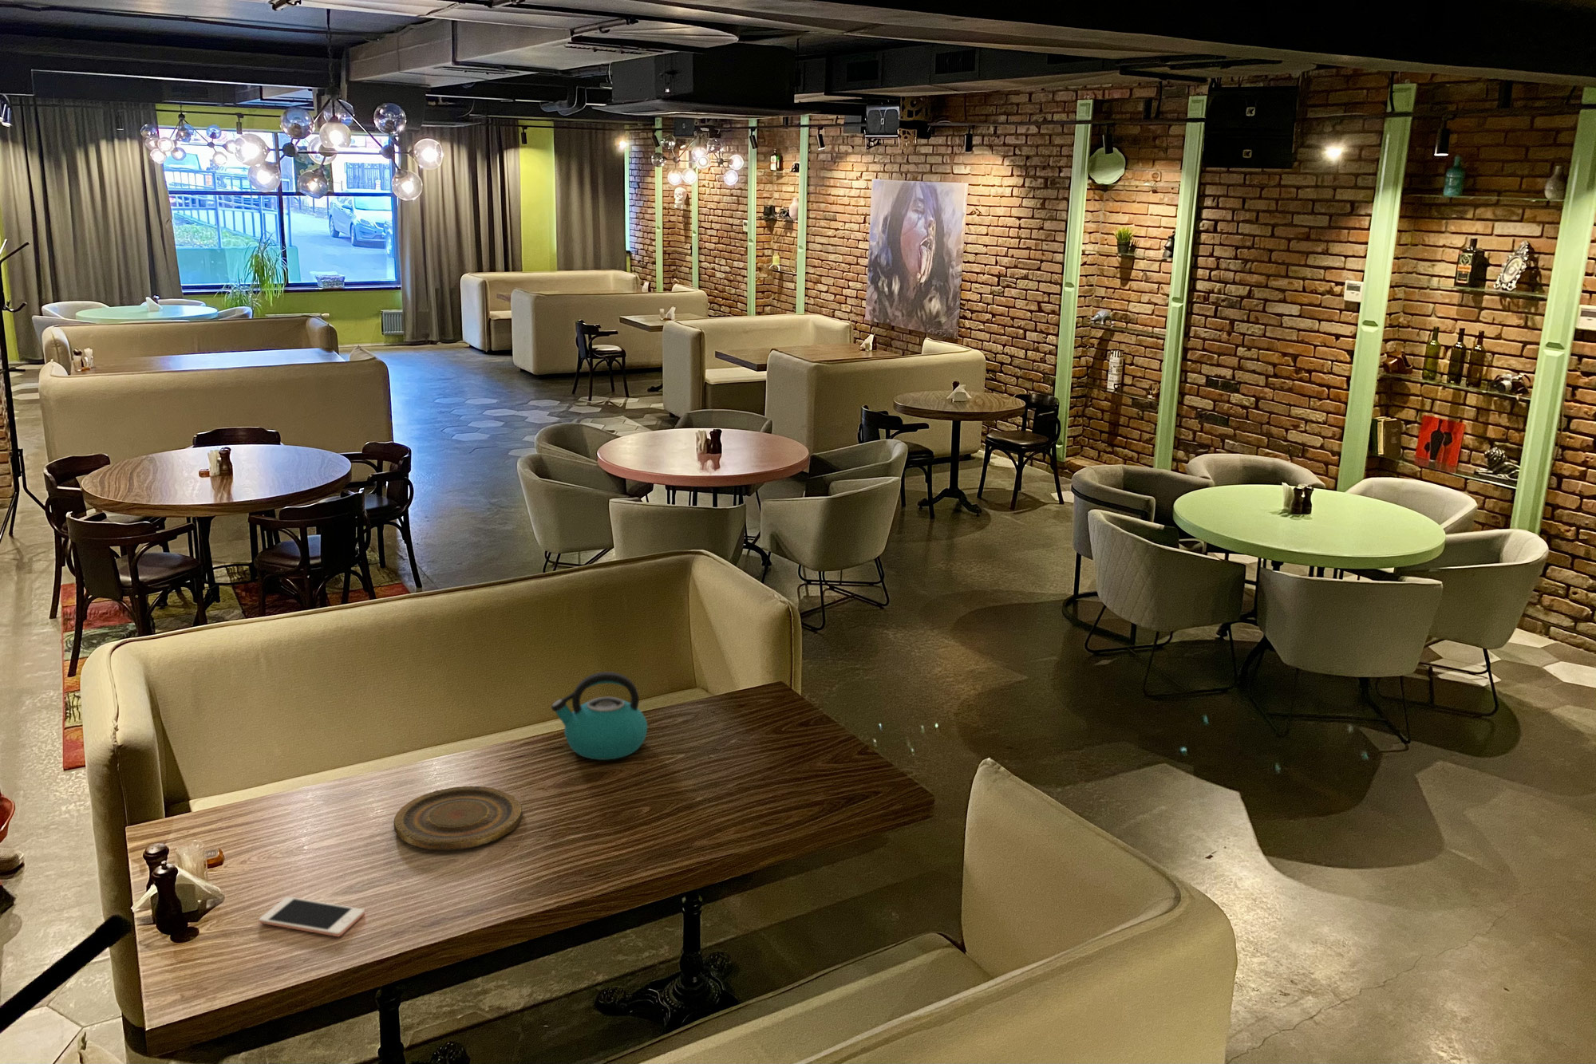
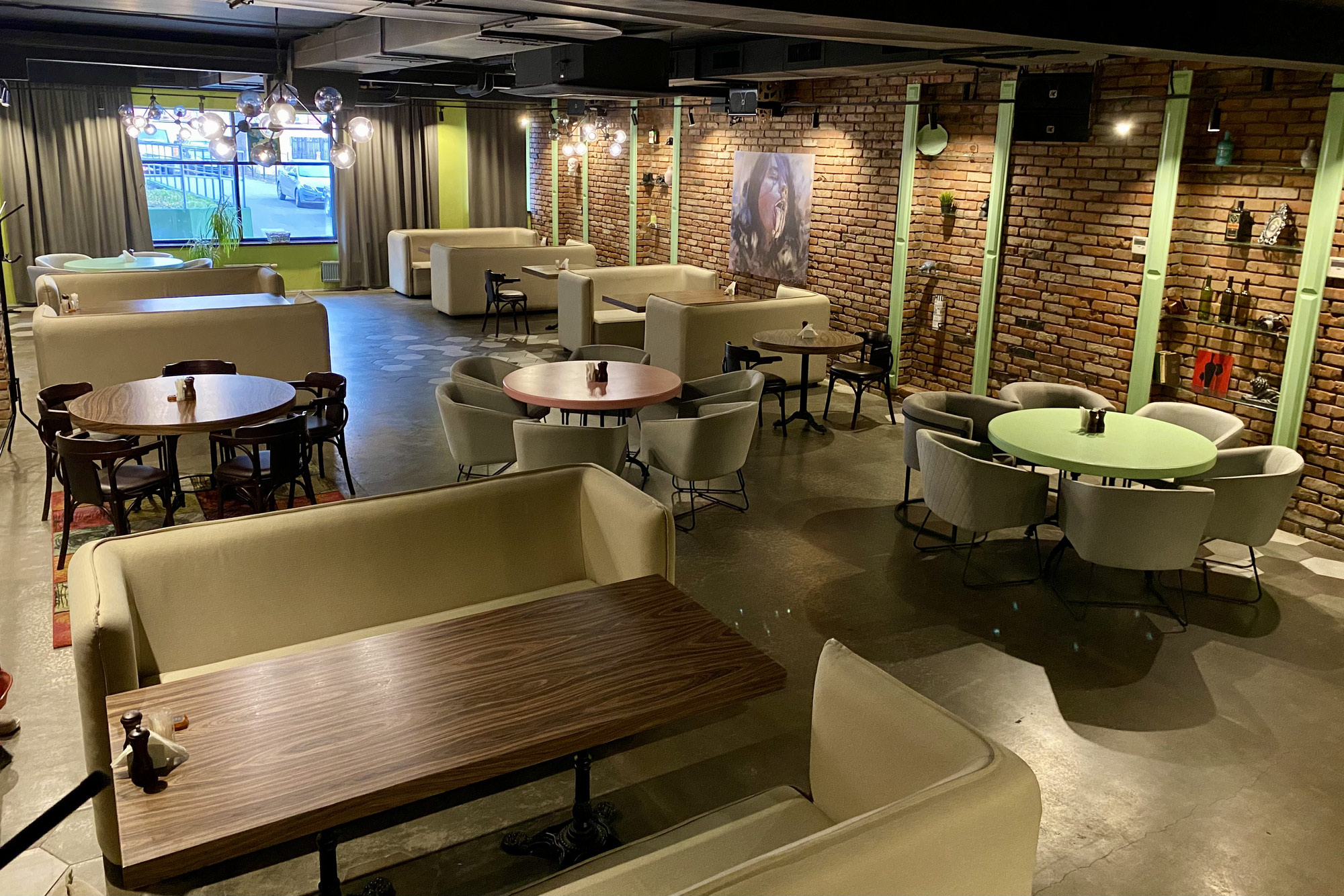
- cell phone [259,897,366,937]
- kettle [551,671,648,761]
- plate [393,786,522,851]
